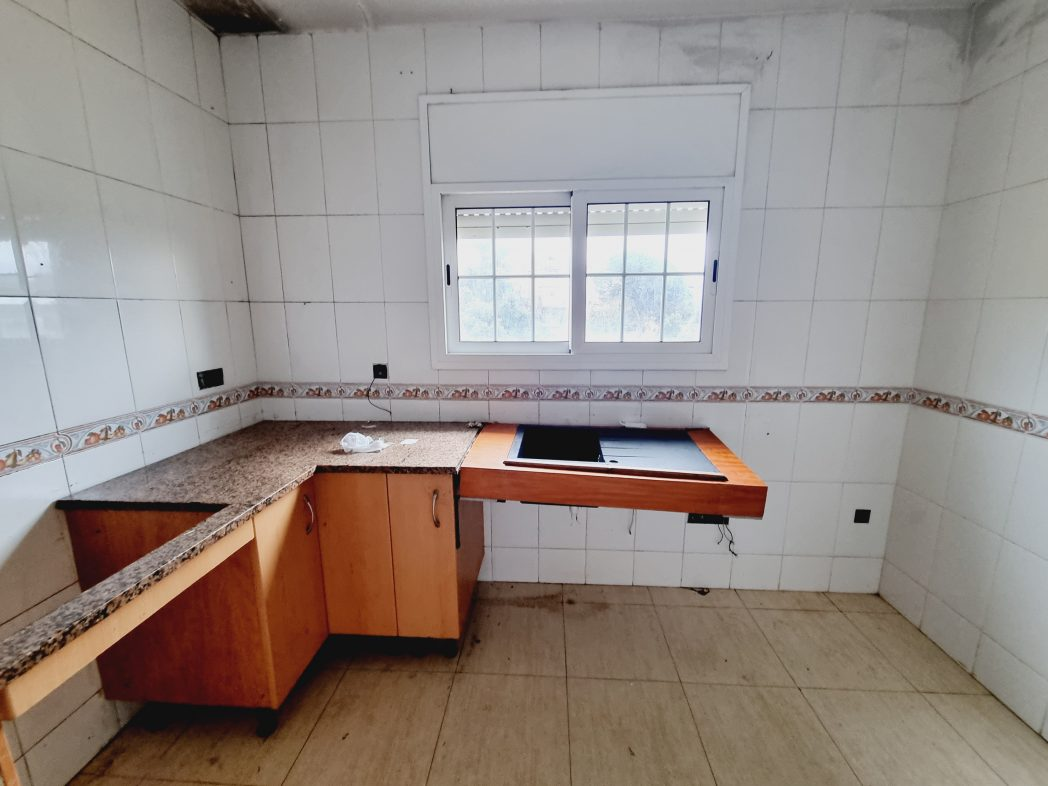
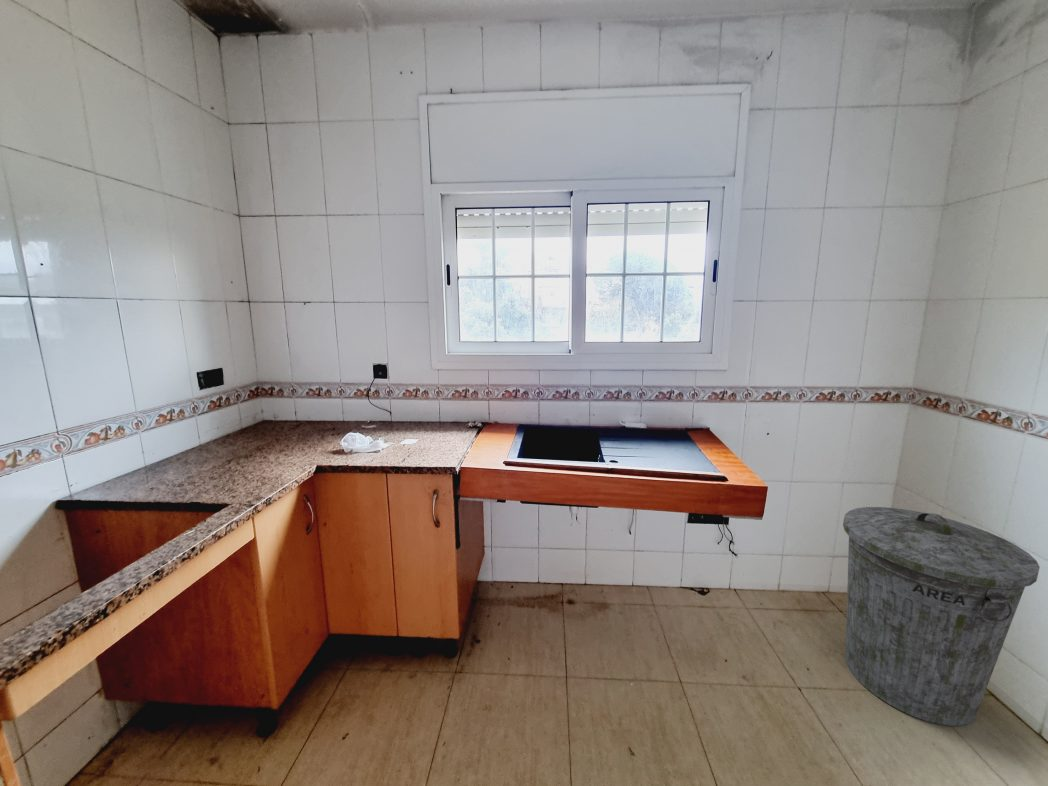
+ trash can [842,506,1041,727]
